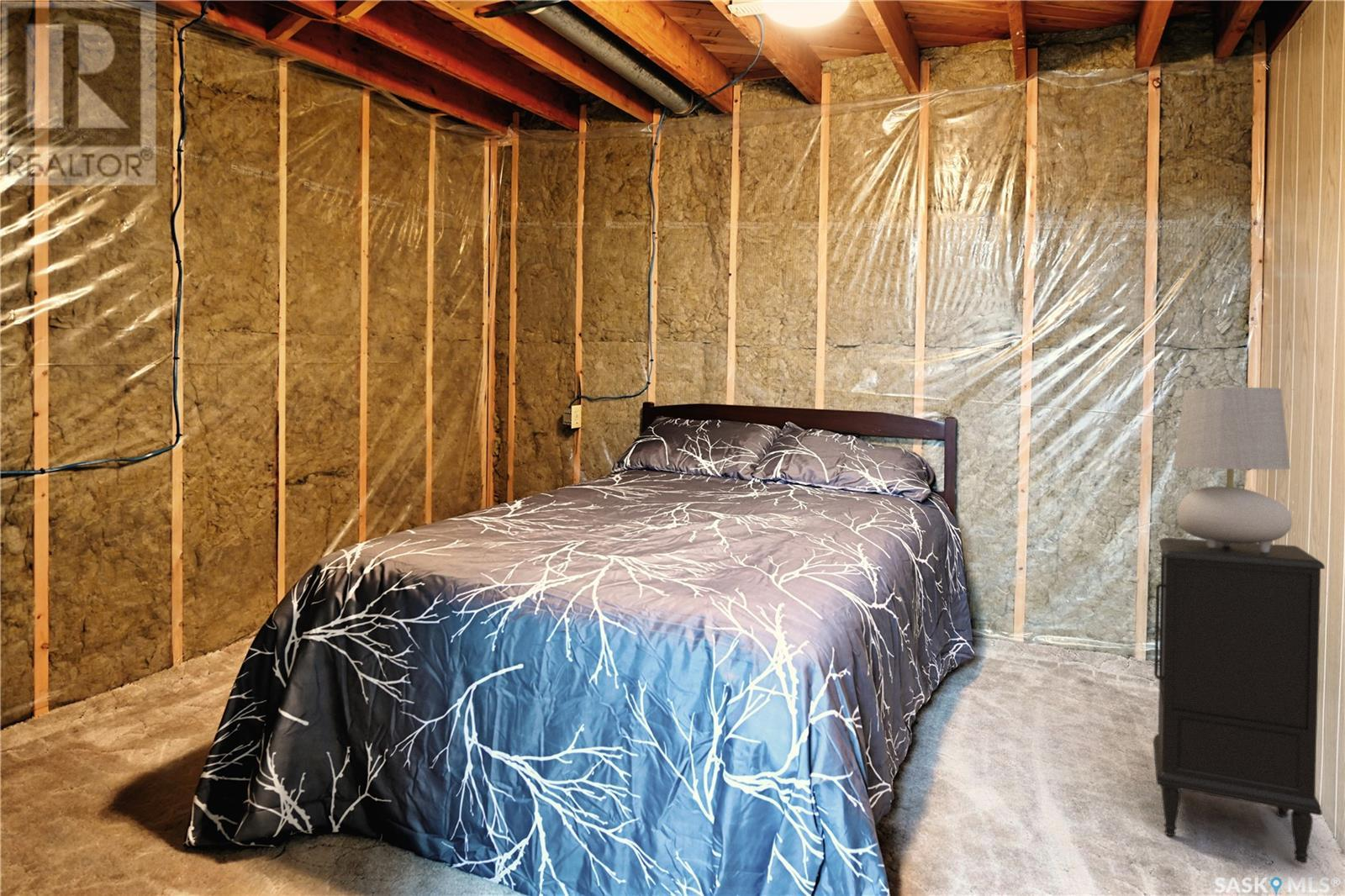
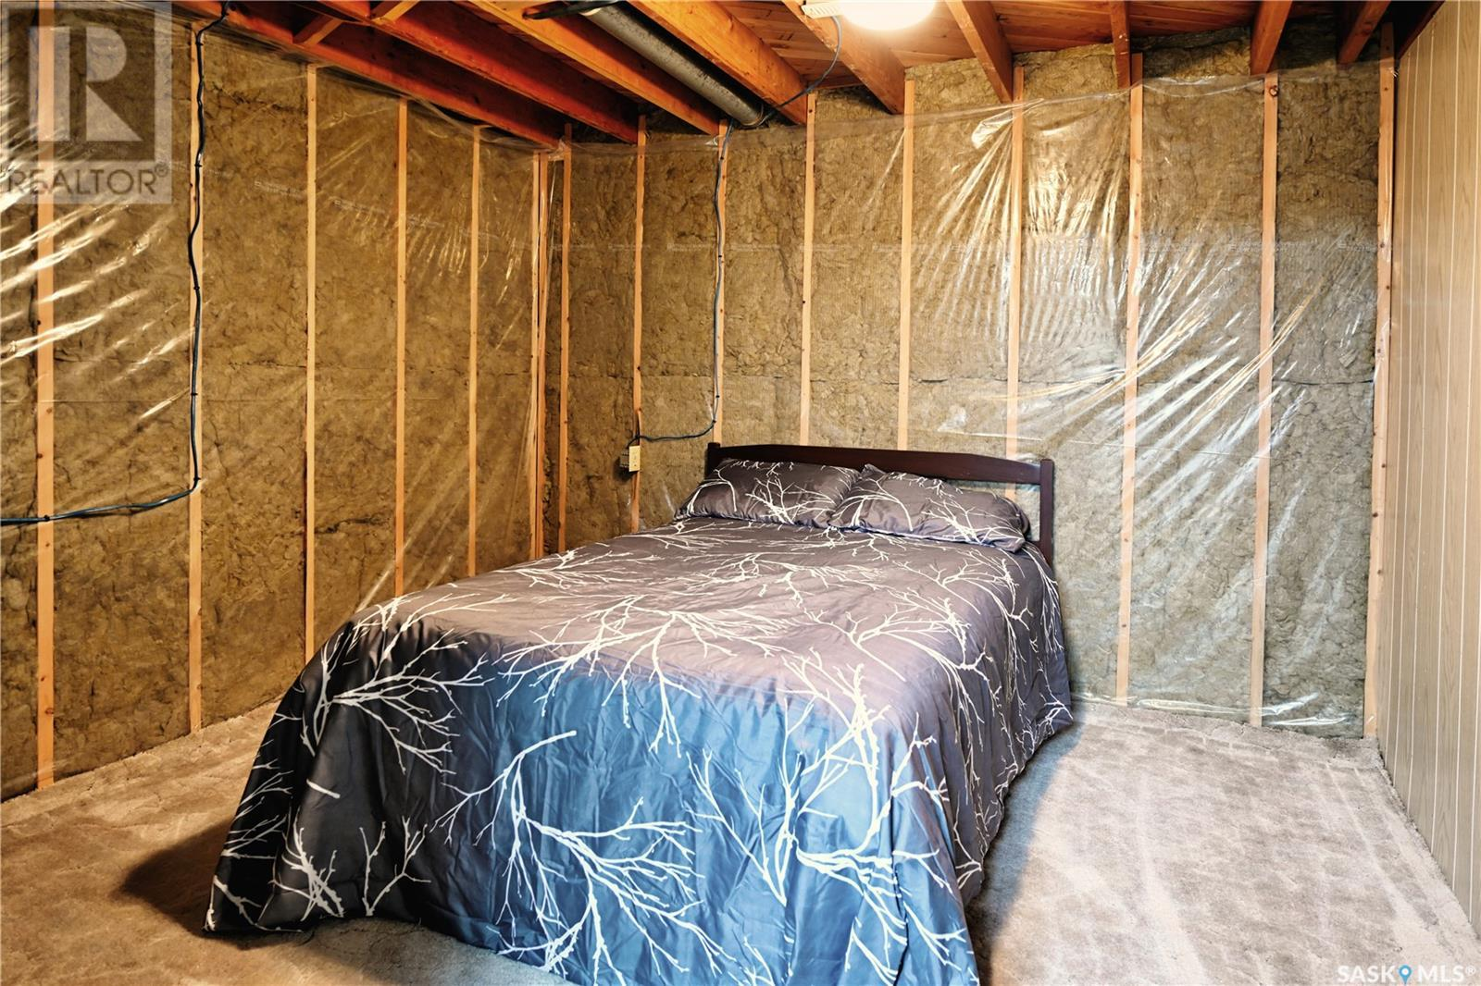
- nightstand [1152,537,1326,865]
- table lamp [1173,387,1293,553]
